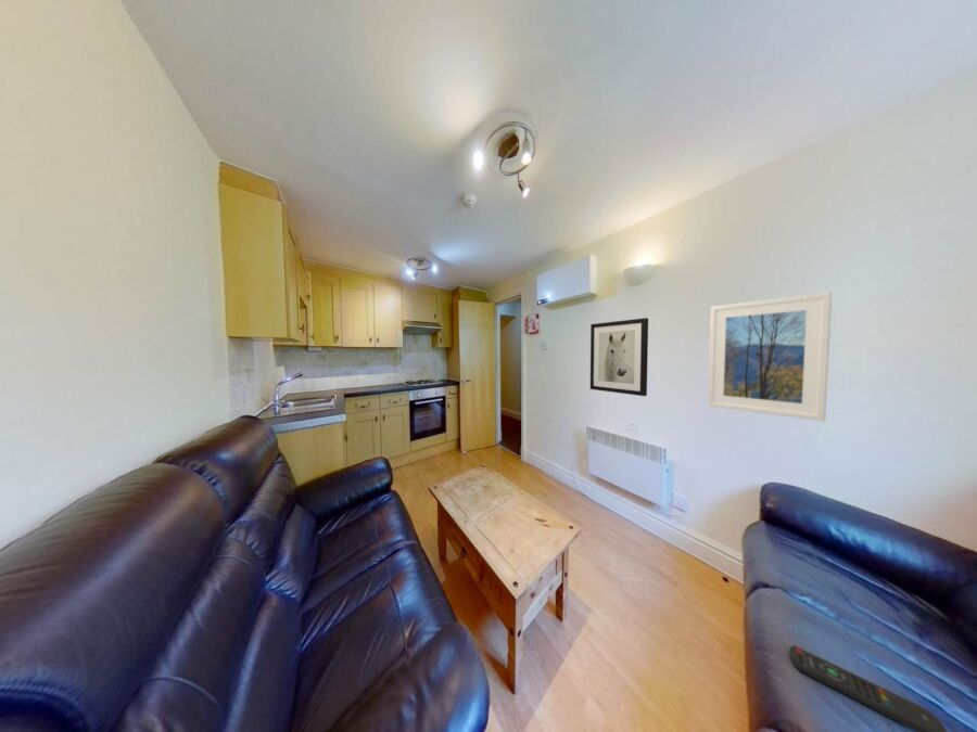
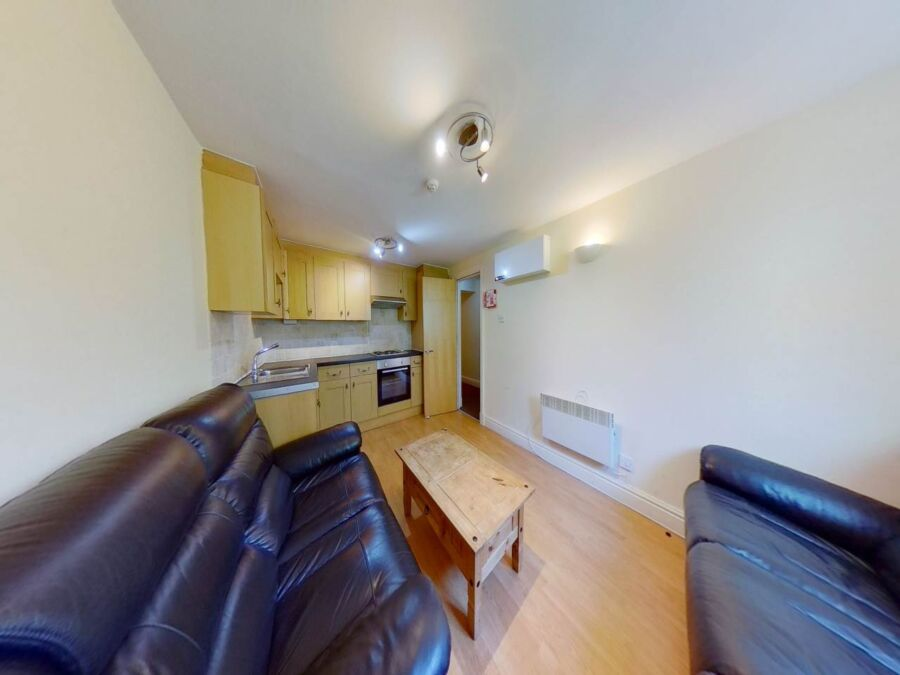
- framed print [707,291,833,422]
- remote control [788,644,948,732]
- wall art [589,317,649,397]
